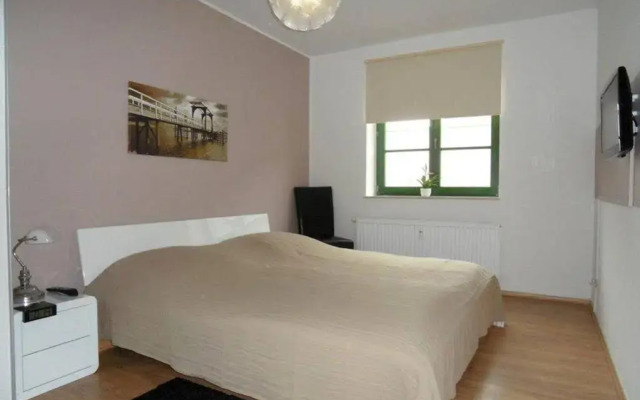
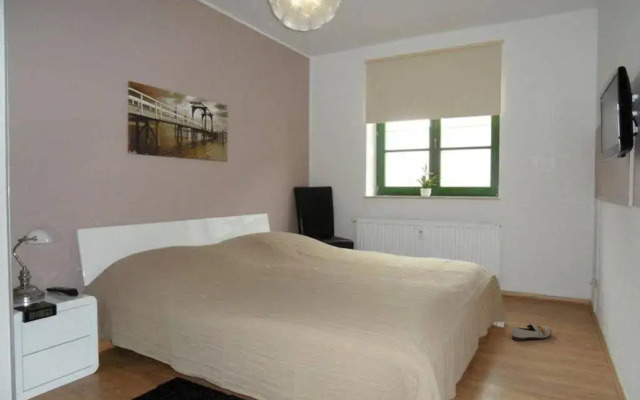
+ shoe [511,323,552,342]
